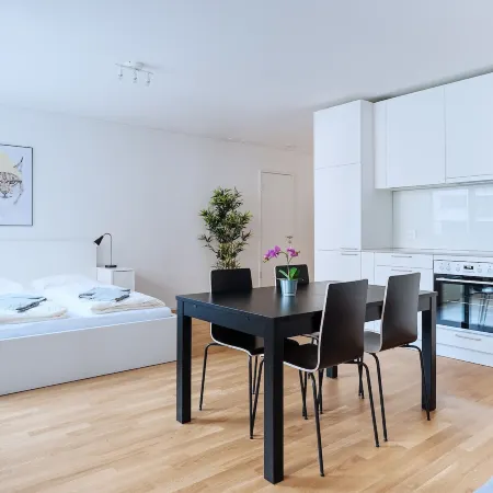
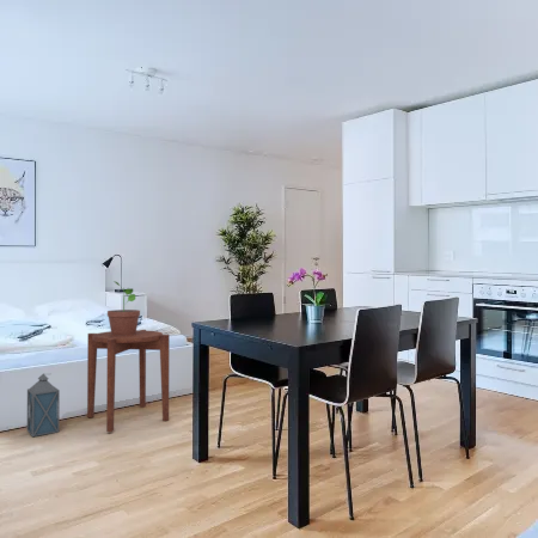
+ potted plant [106,280,141,336]
+ side table [86,329,171,433]
+ lantern [26,372,61,438]
